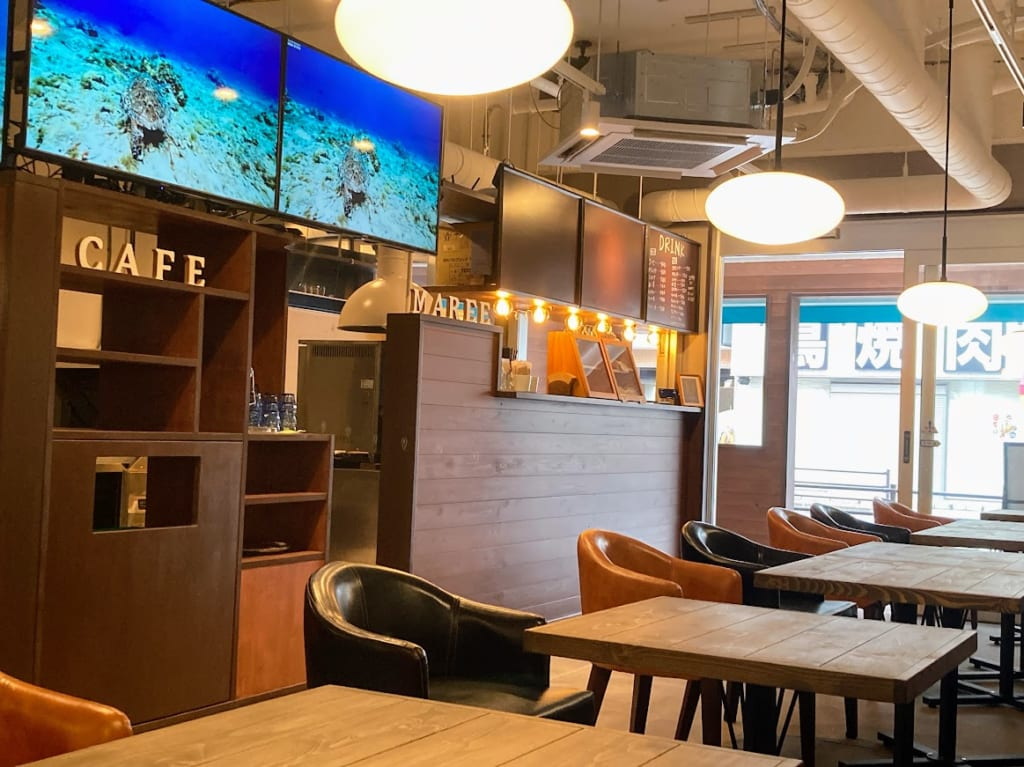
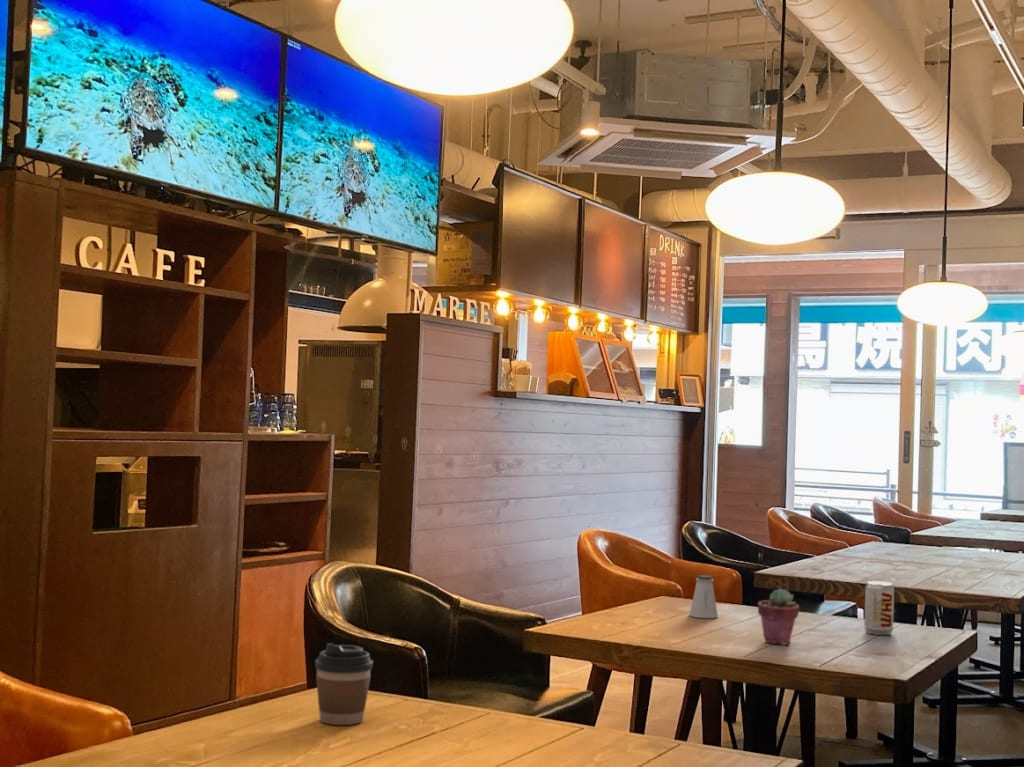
+ beverage can [863,580,895,636]
+ saltshaker [688,574,719,619]
+ coffee cup [314,642,374,726]
+ potted succulent [757,587,800,646]
